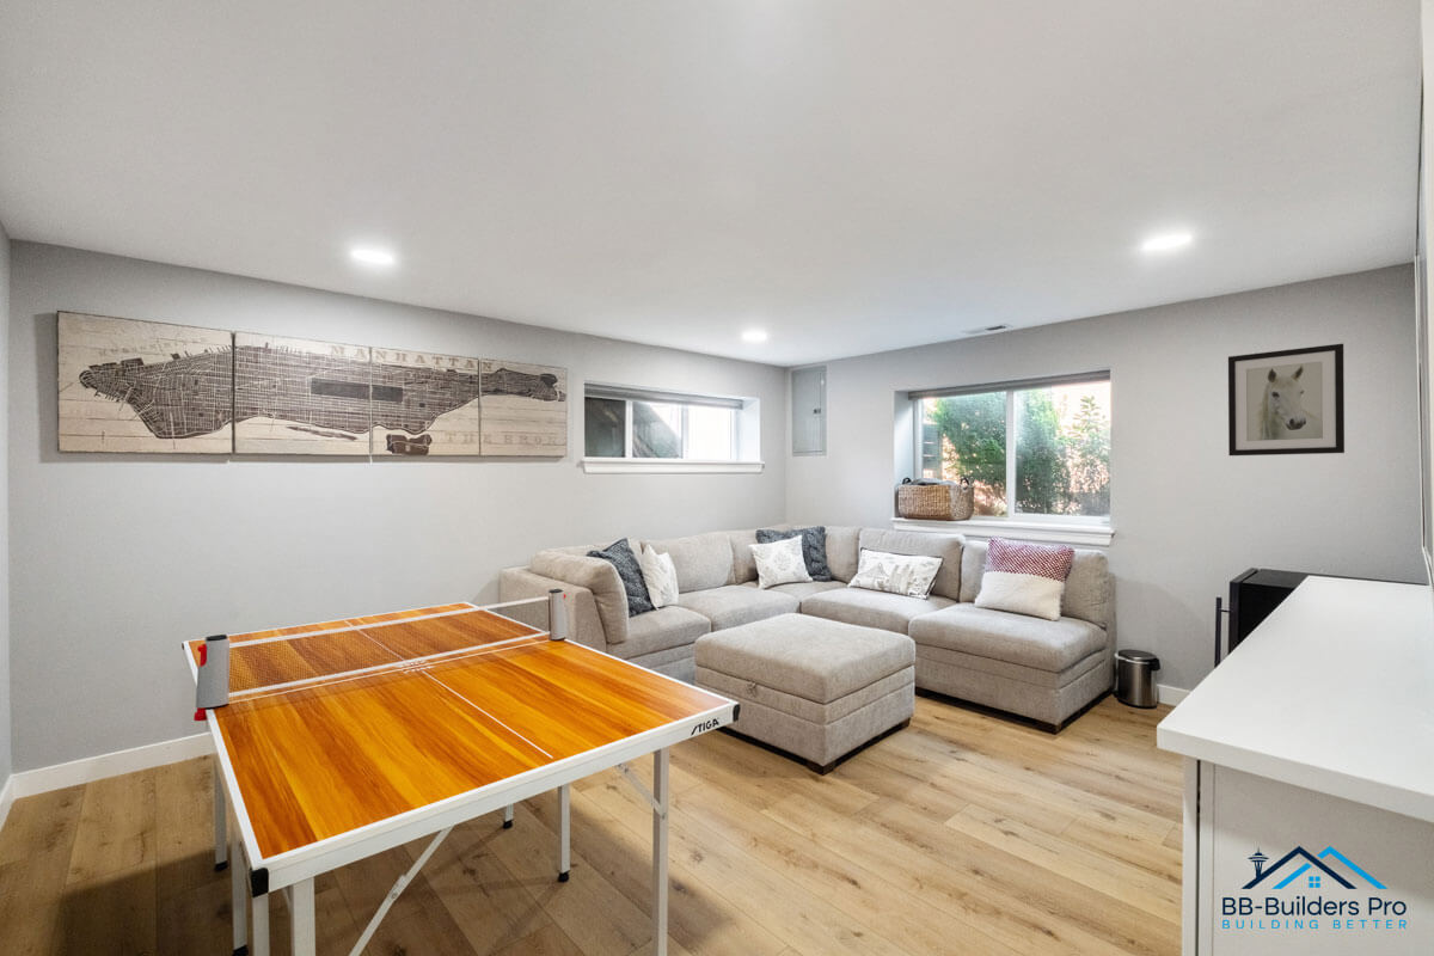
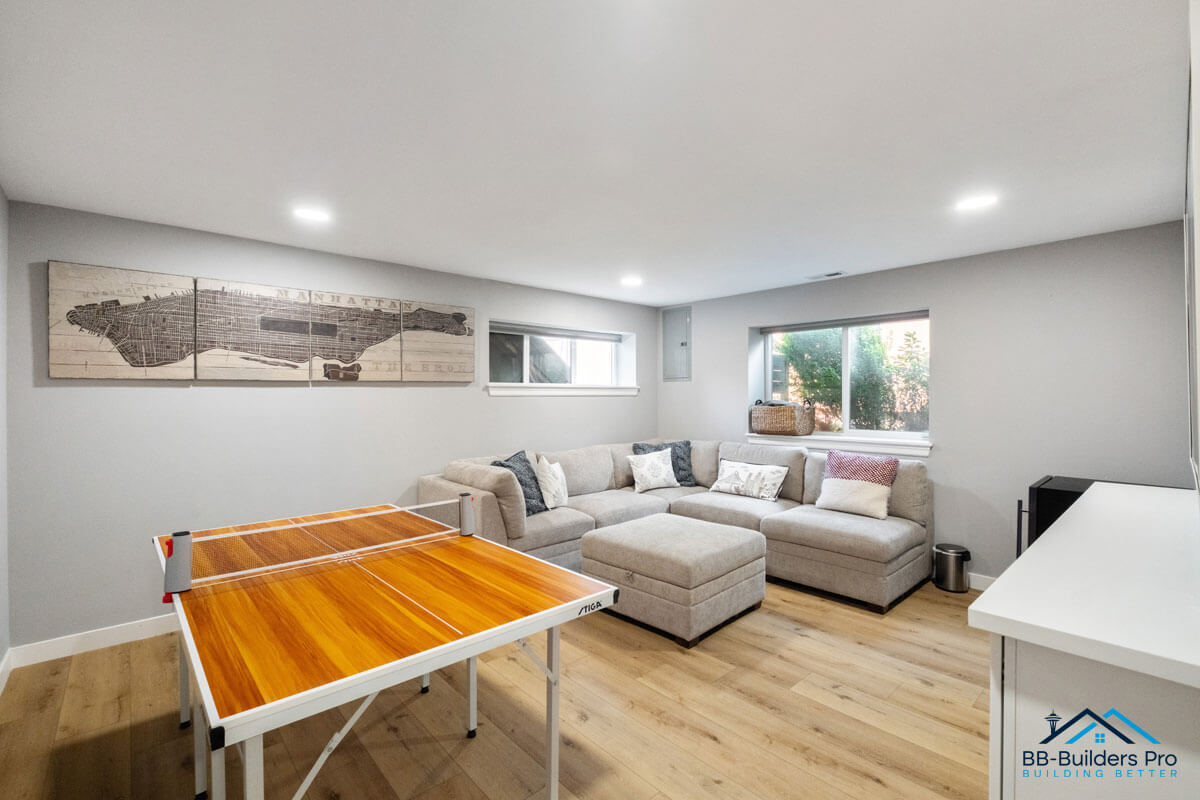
- wall art [1227,343,1346,456]
